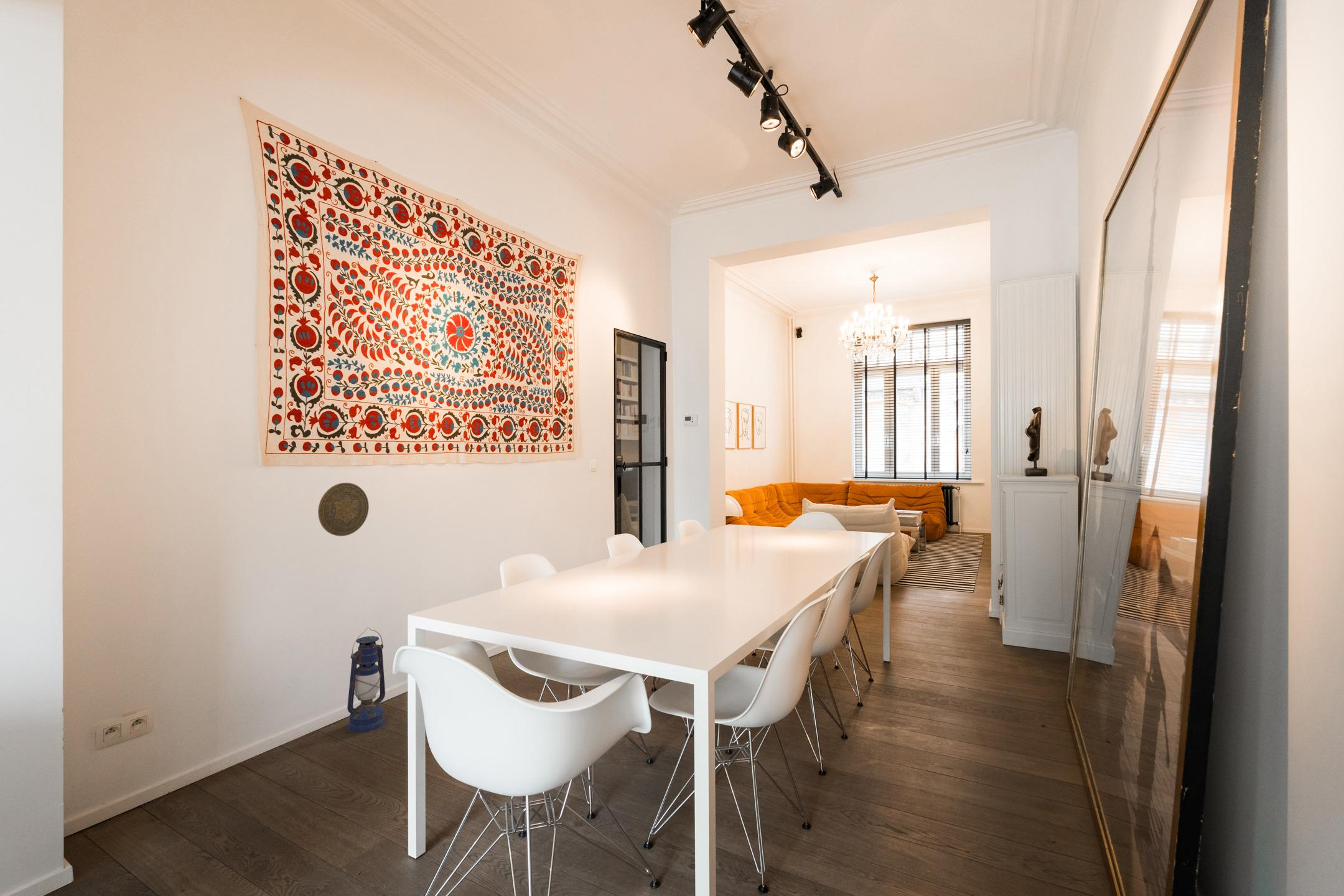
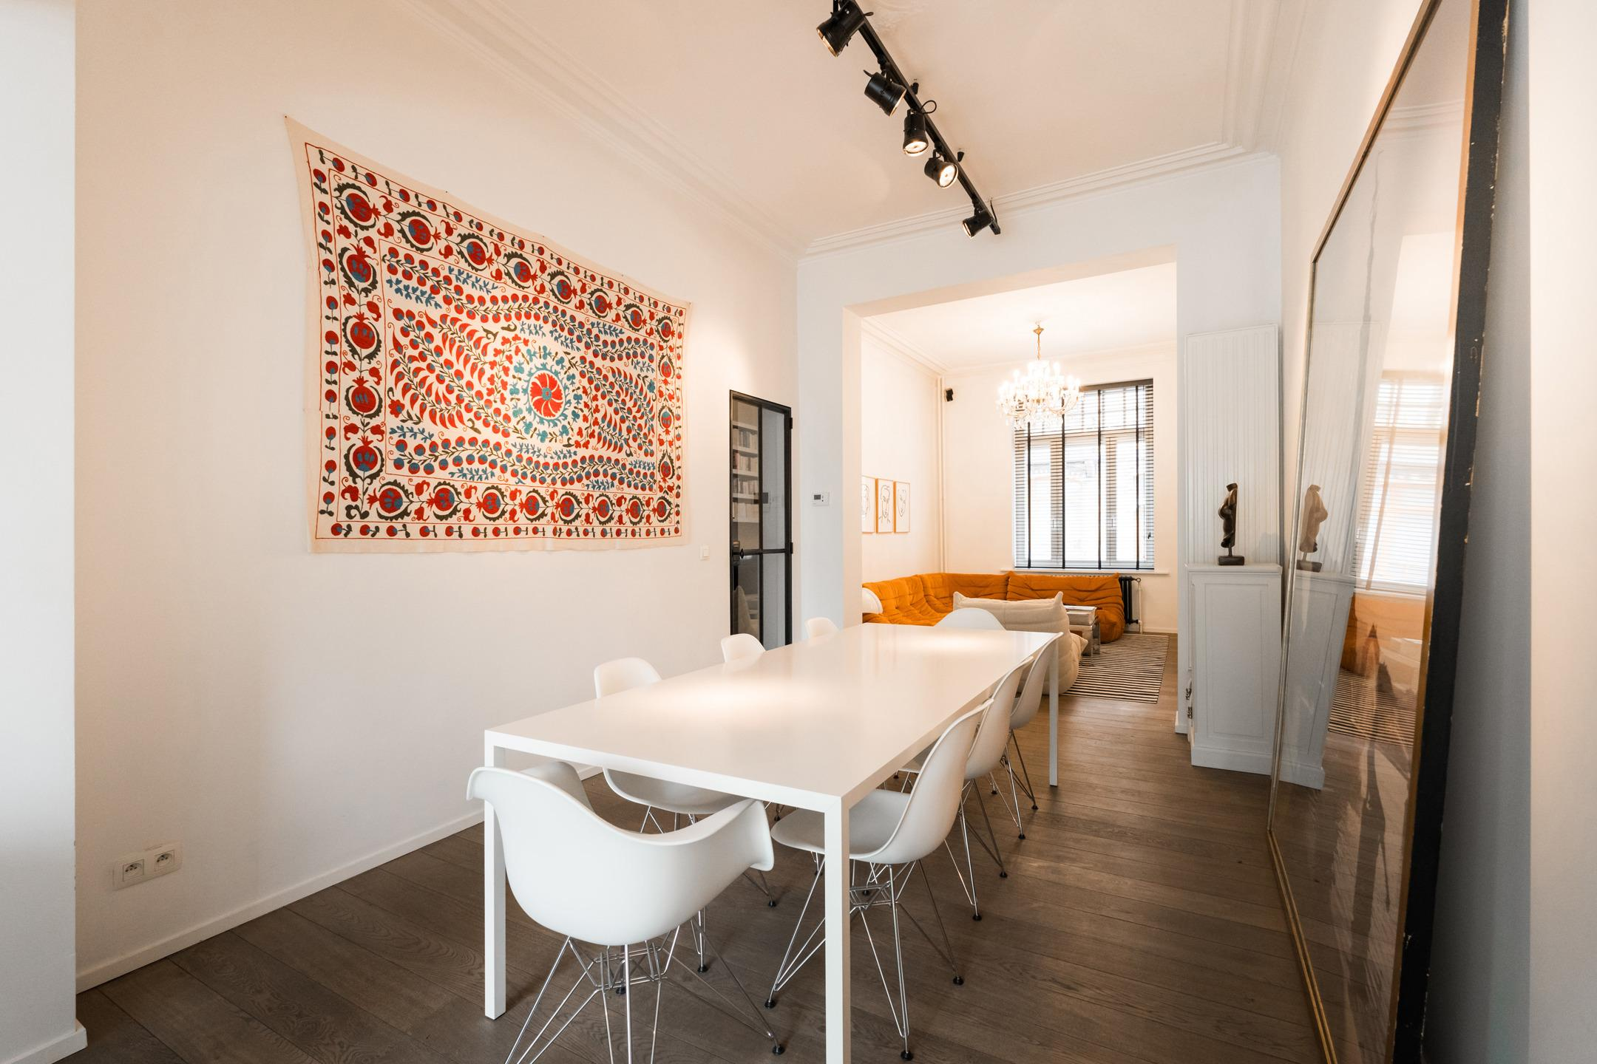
- decorative plate [317,482,370,537]
- lantern [346,627,386,734]
